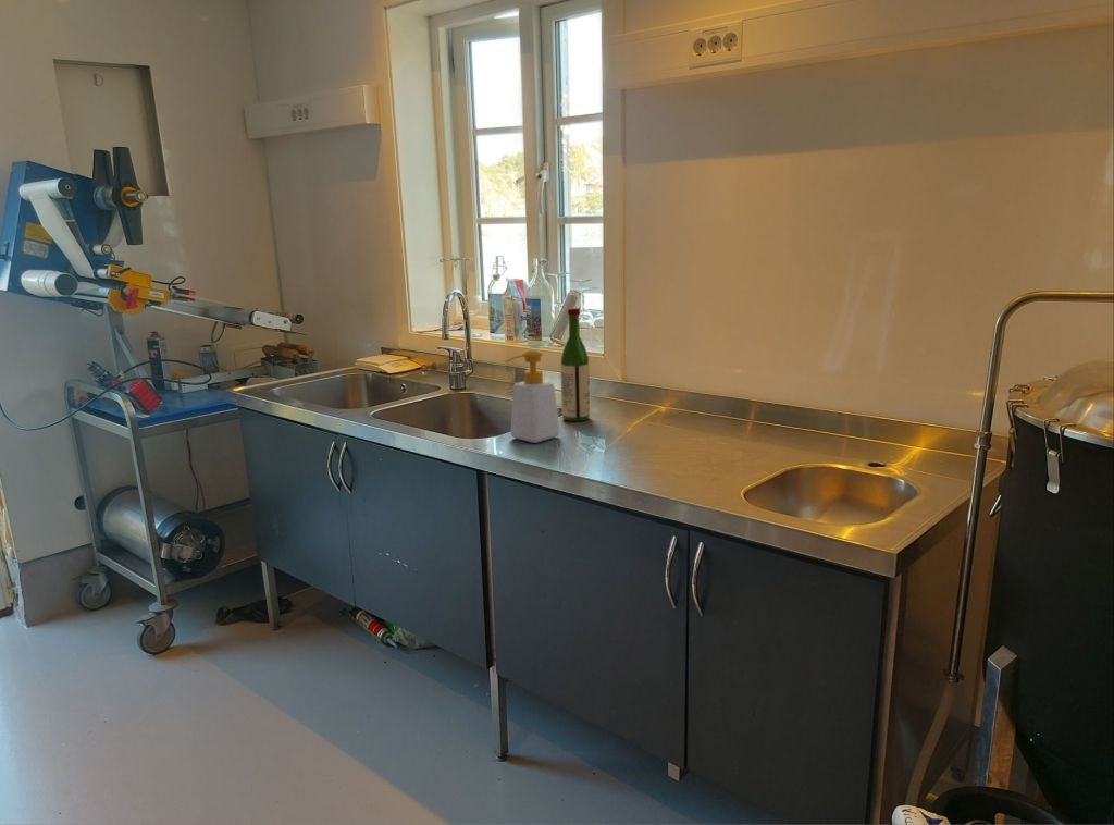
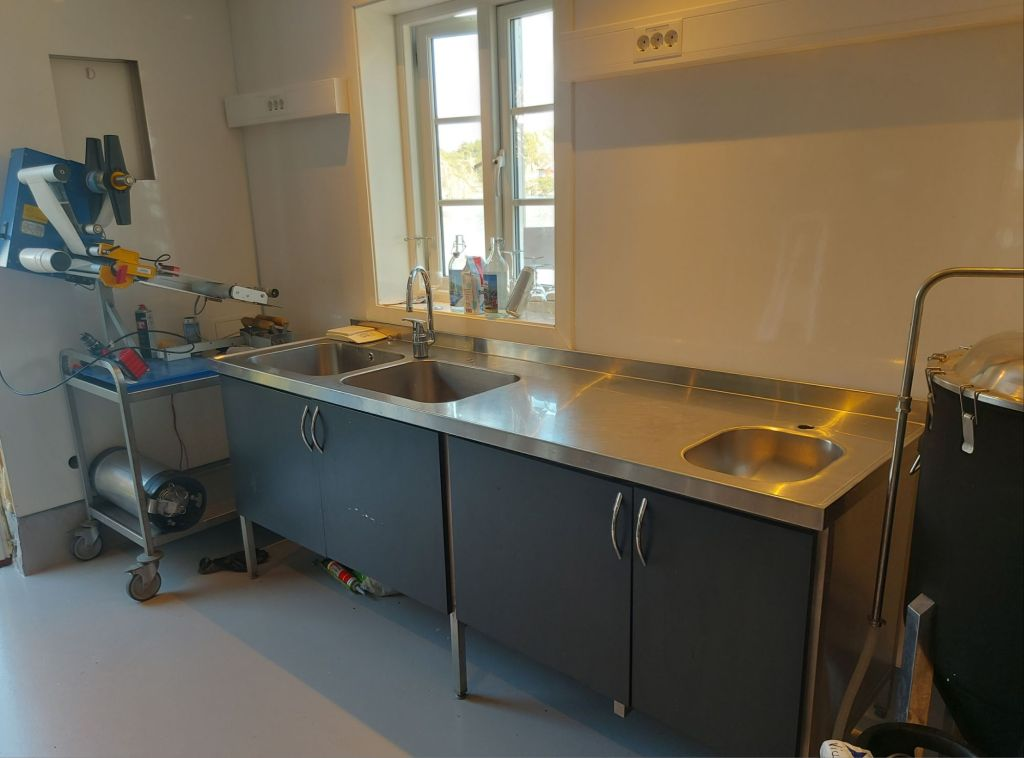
- wine bottle [559,307,591,422]
- soap bottle [504,348,561,444]
